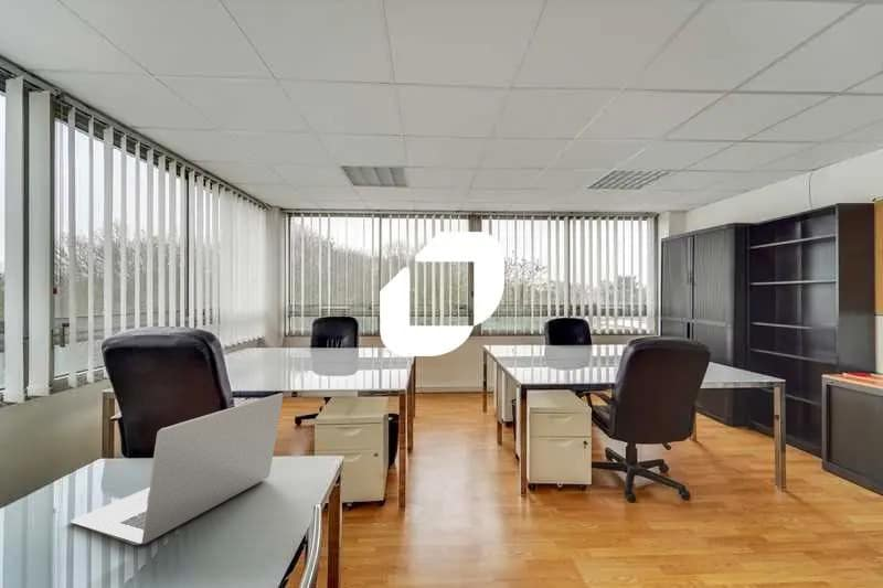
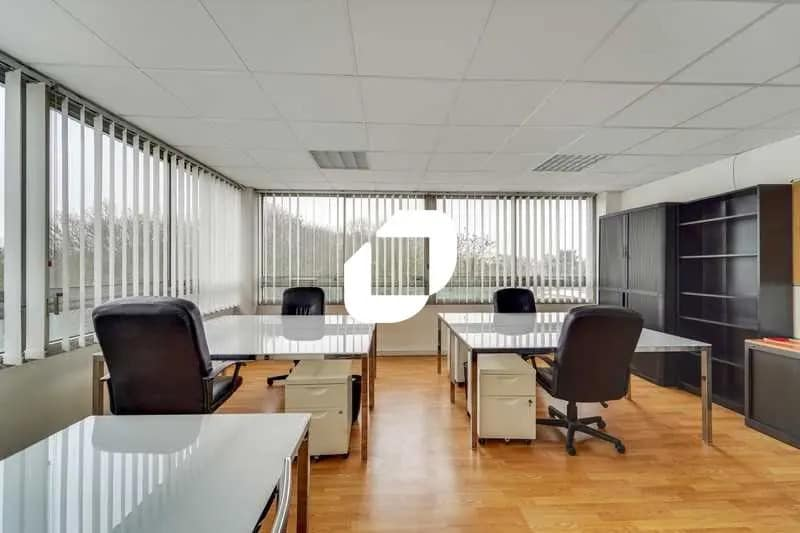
- laptop [70,392,285,546]
